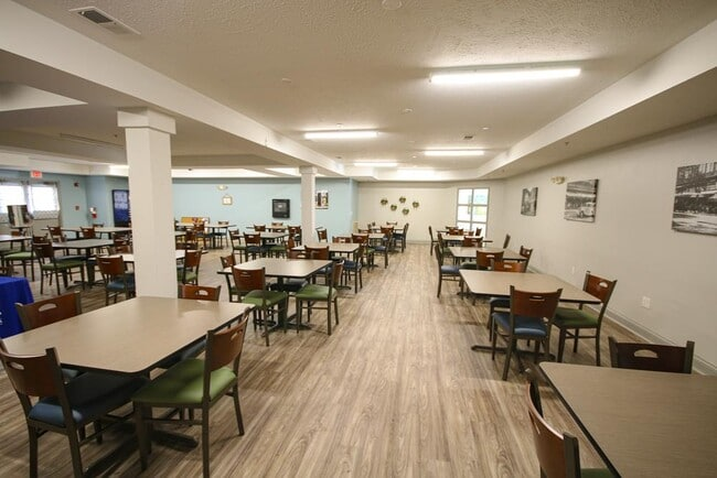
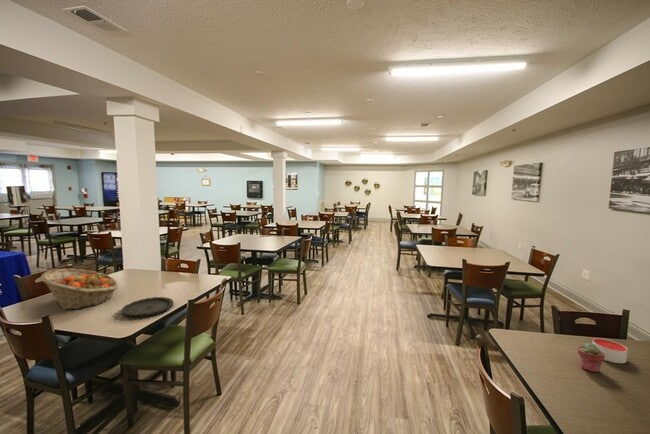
+ fruit basket [40,268,120,310]
+ candle [592,337,629,364]
+ potted succulent [577,342,605,373]
+ plate [120,296,174,318]
